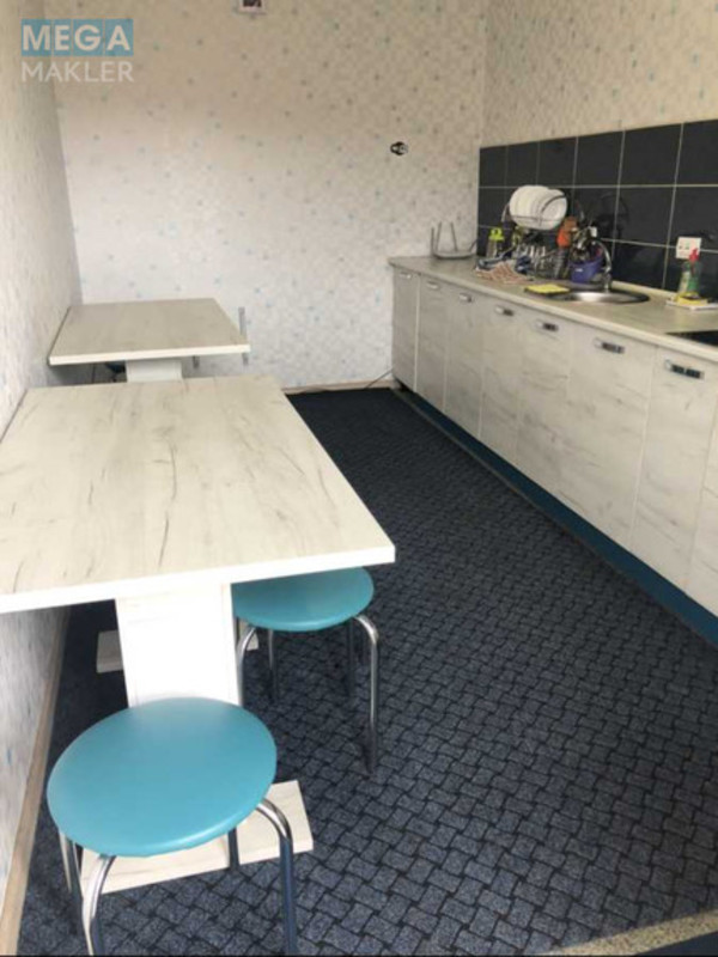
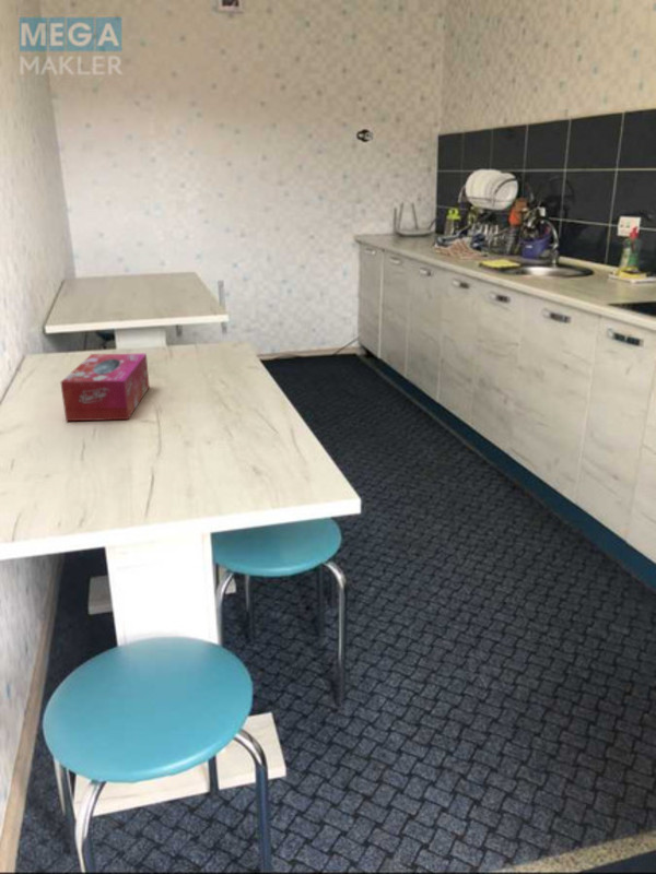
+ tissue box [59,353,151,422]
